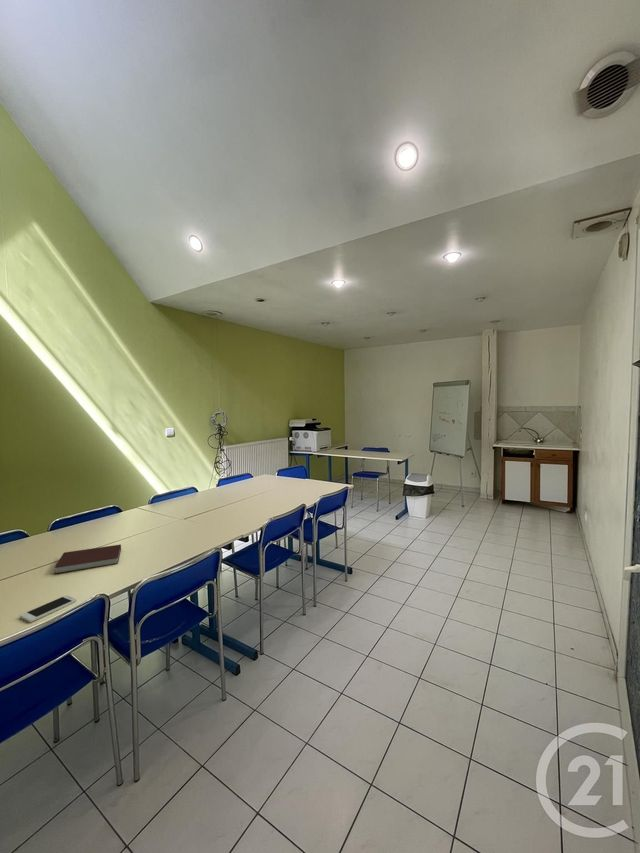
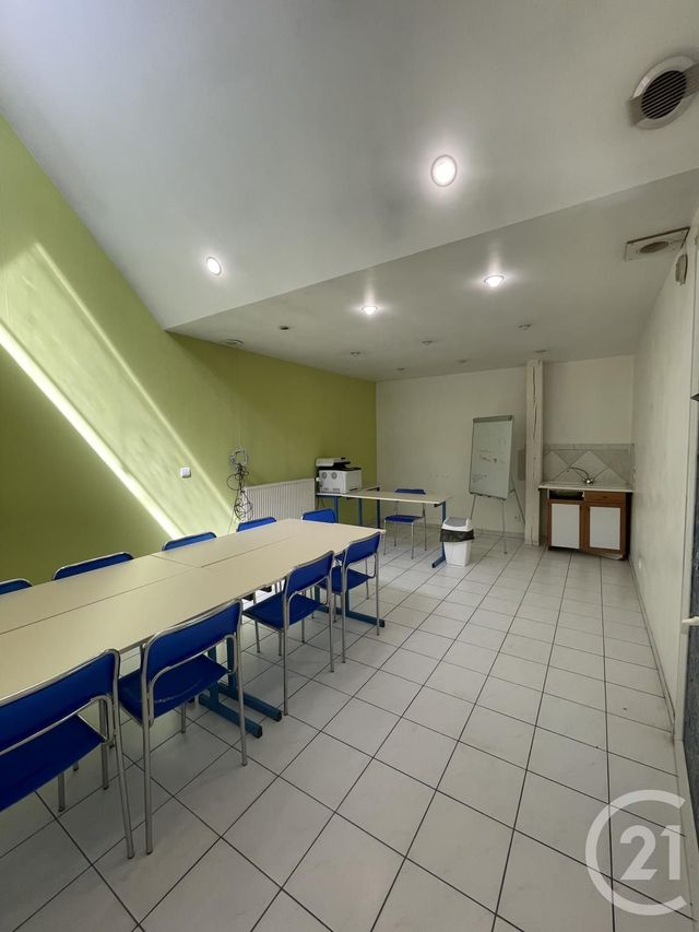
- notebook [54,544,122,575]
- smartphone [19,594,78,623]
